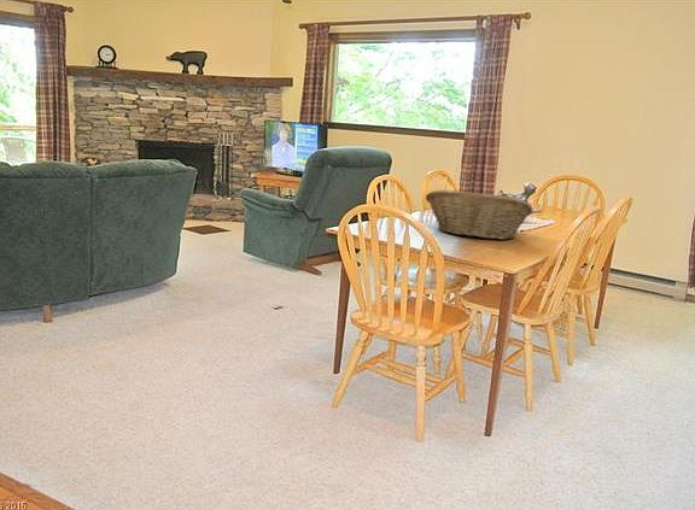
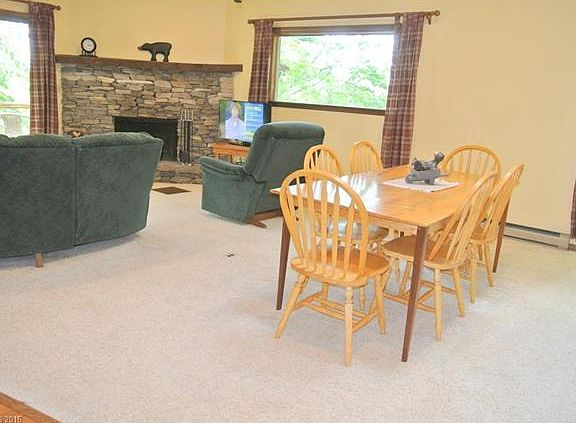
- fruit basket [425,189,533,241]
